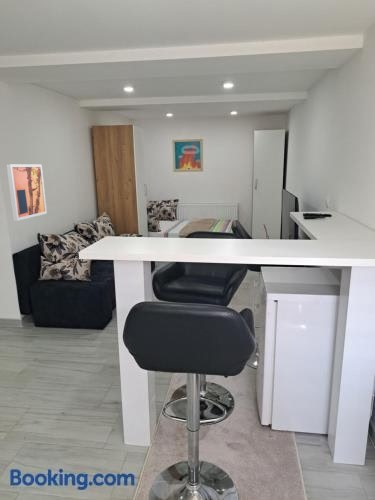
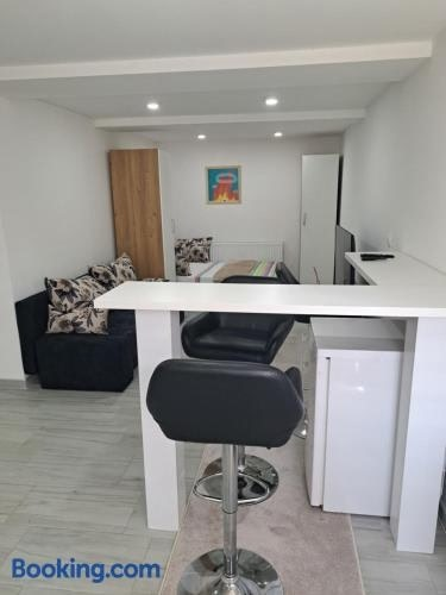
- wall art [6,164,48,222]
